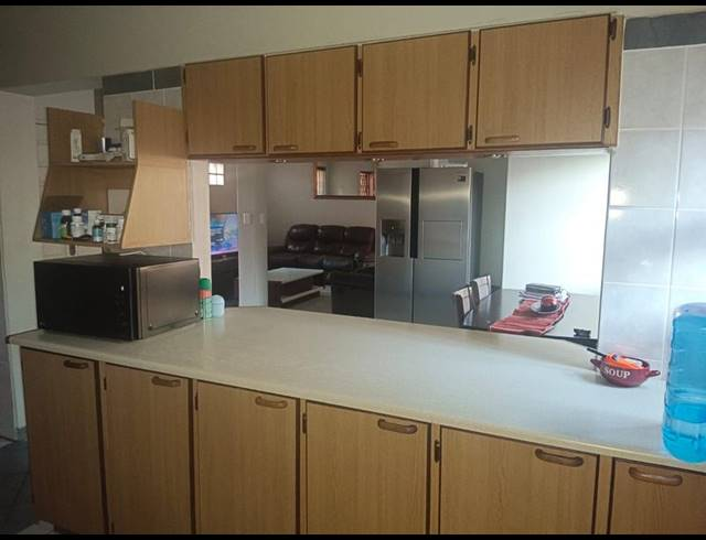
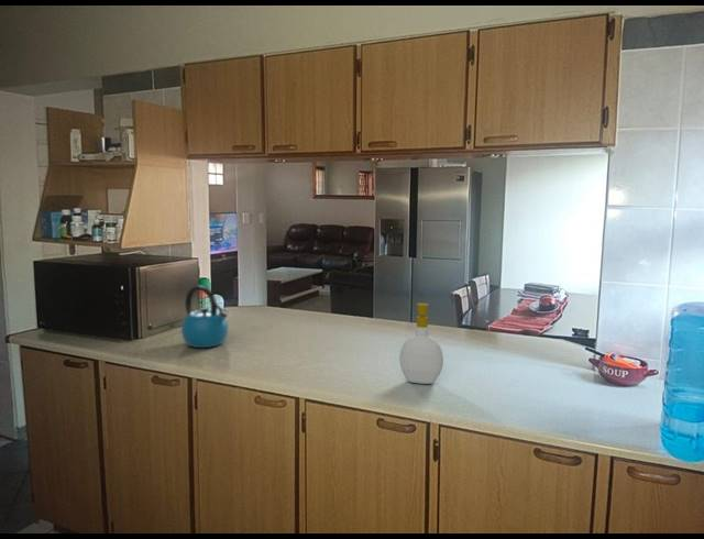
+ kettle [180,285,230,349]
+ soap bottle [398,302,444,385]
